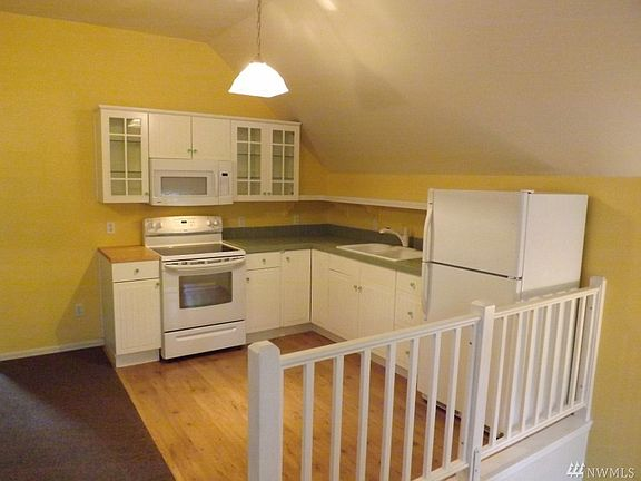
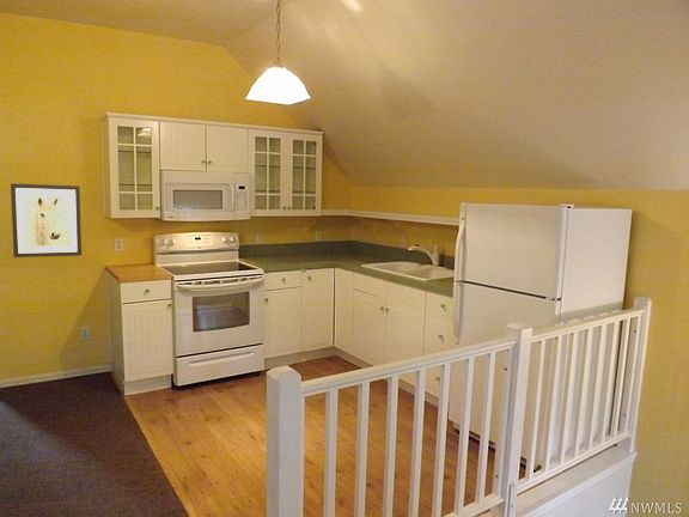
+ wall art [10,182,83,258]
